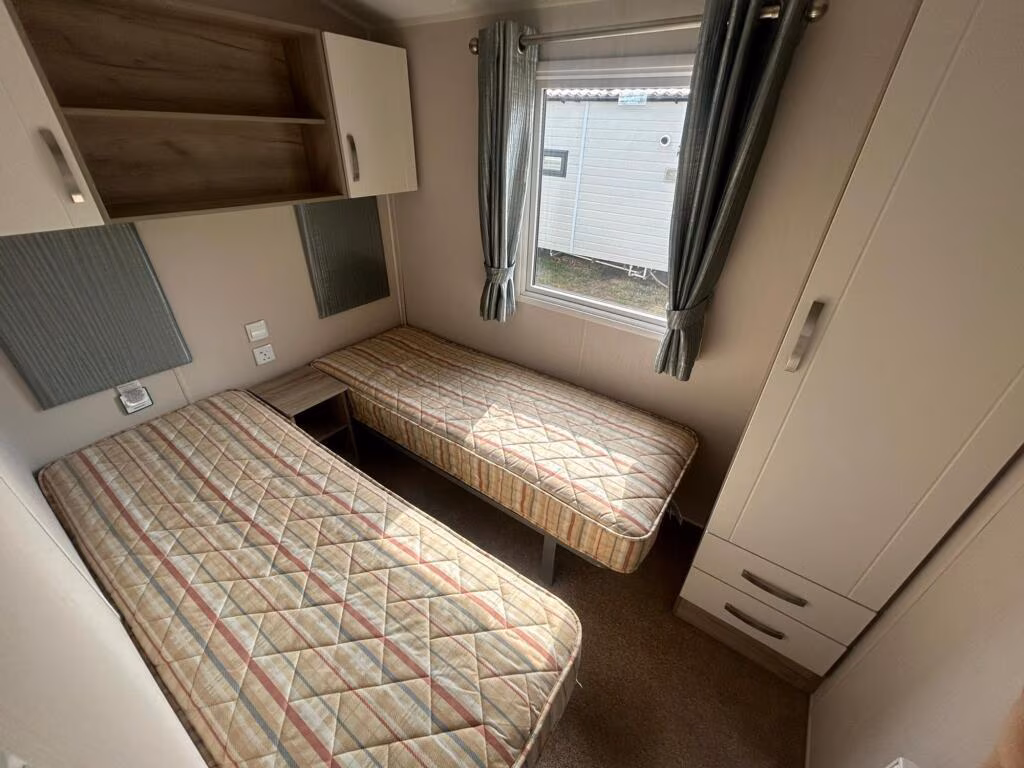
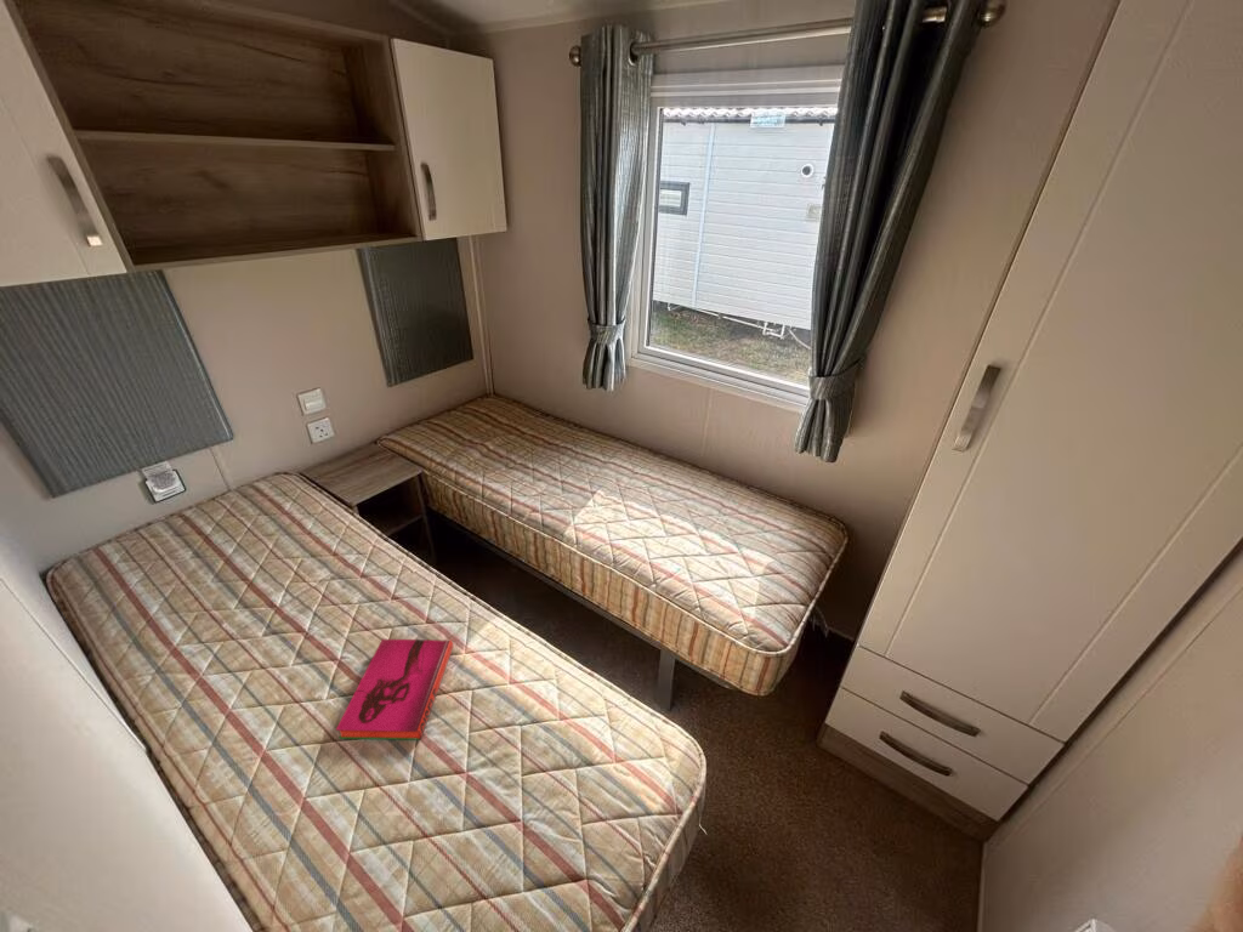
+ hardback book [335,638,454,741]
